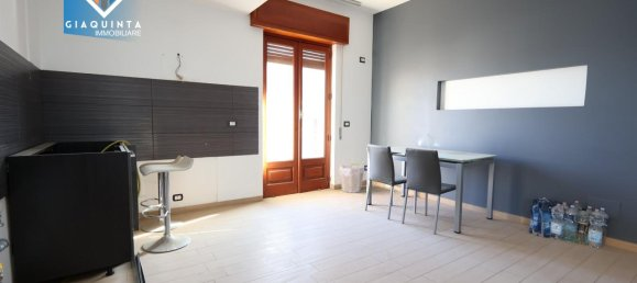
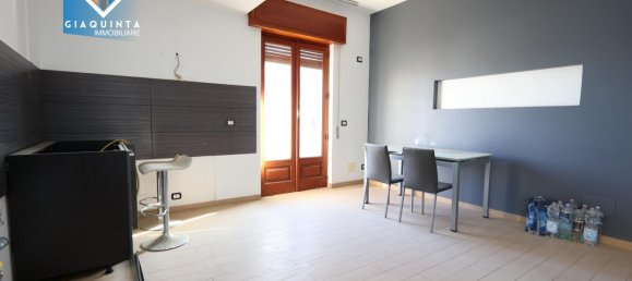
- waste bin [338,165,365,194]
